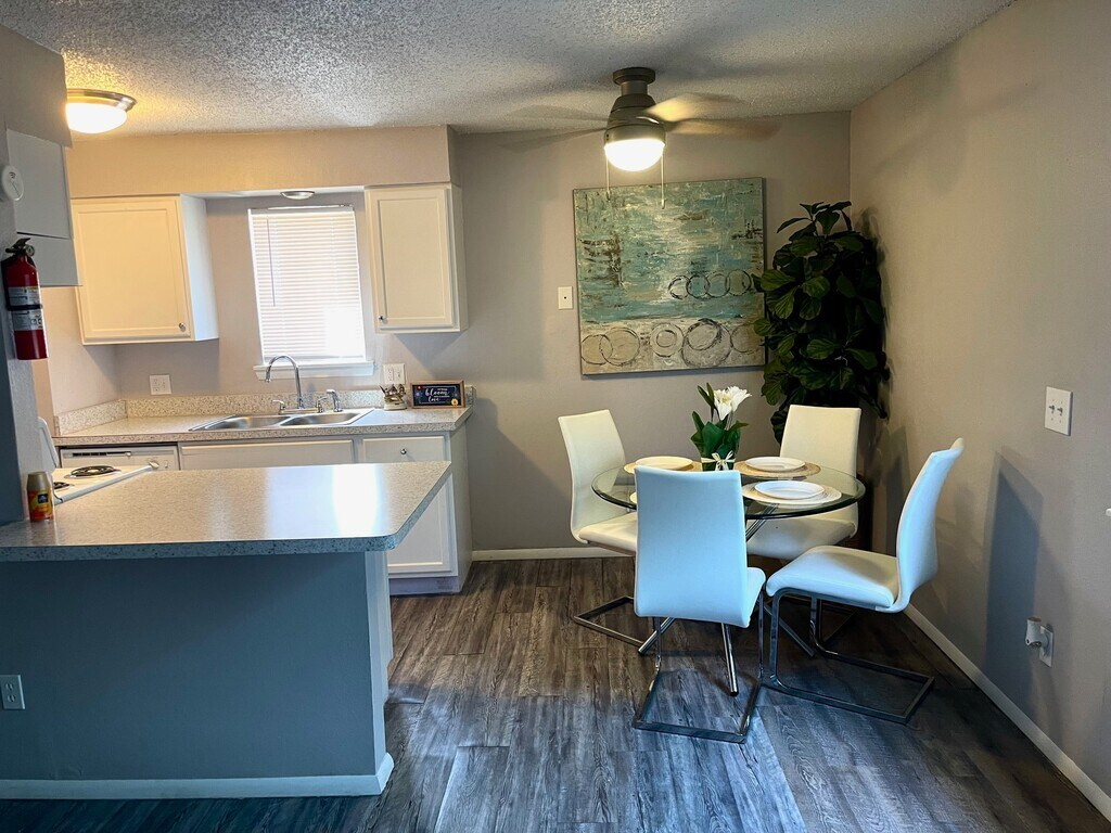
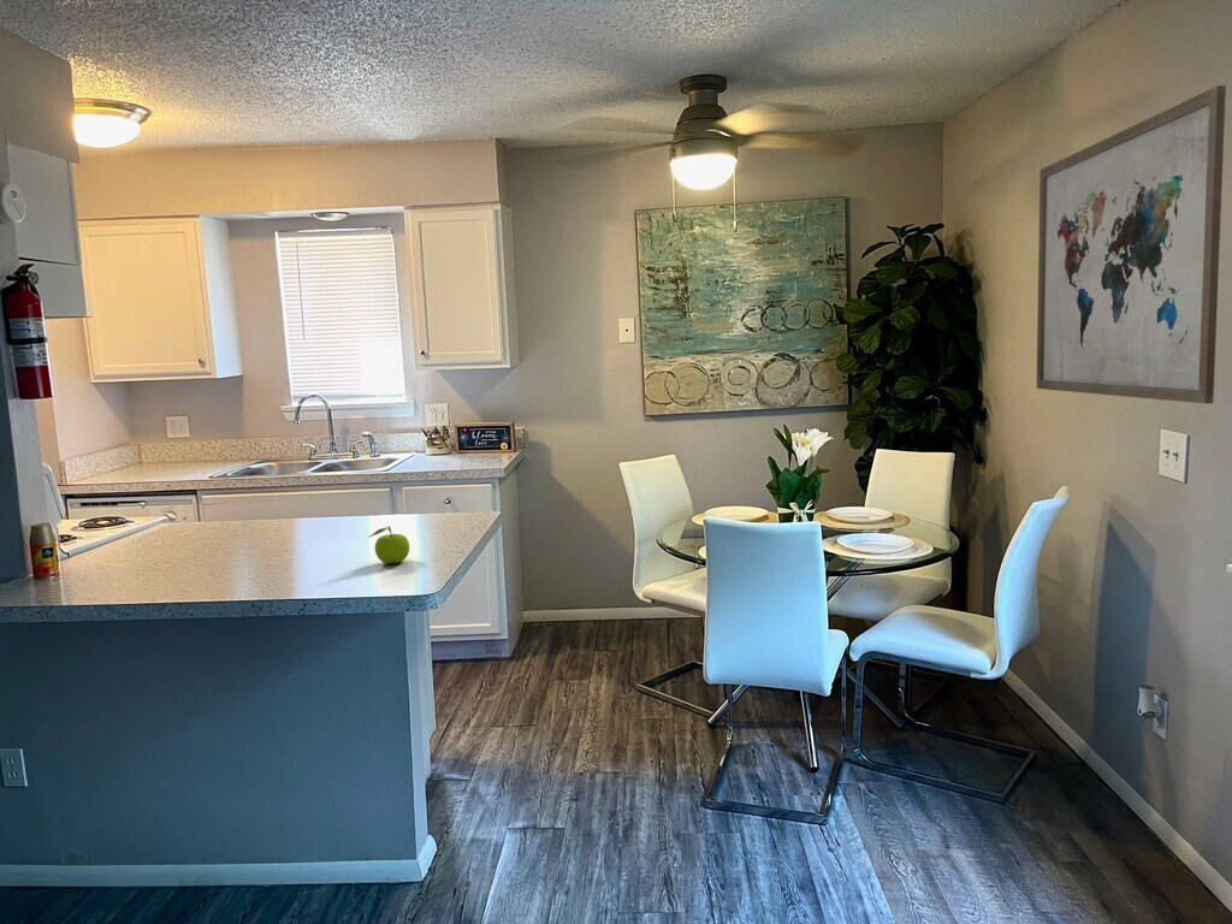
+ wall art [1036,84,1227,404]
+ fruit [367,526,410,564]
